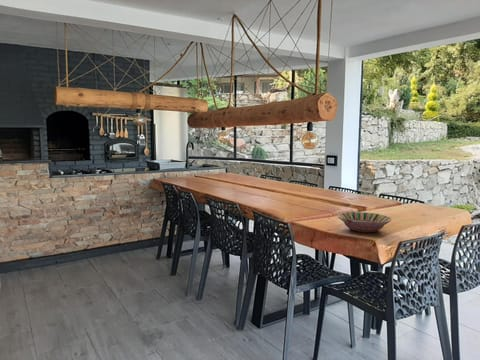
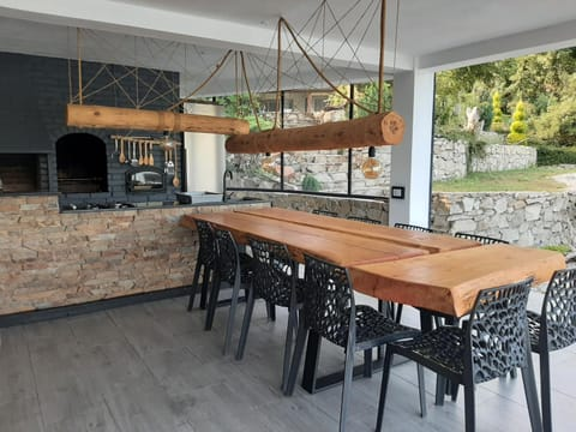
- serving bowl [337,211,393,233]
